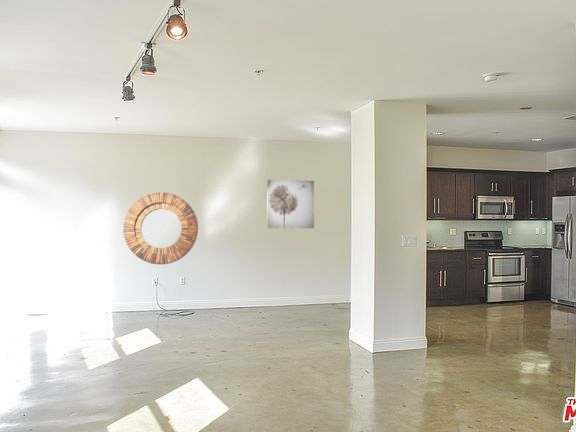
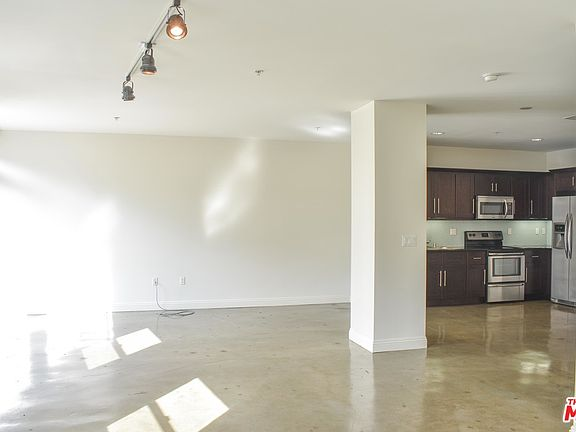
- home mirror [122,191,199,265]
- wall art [266,179,315,229]
